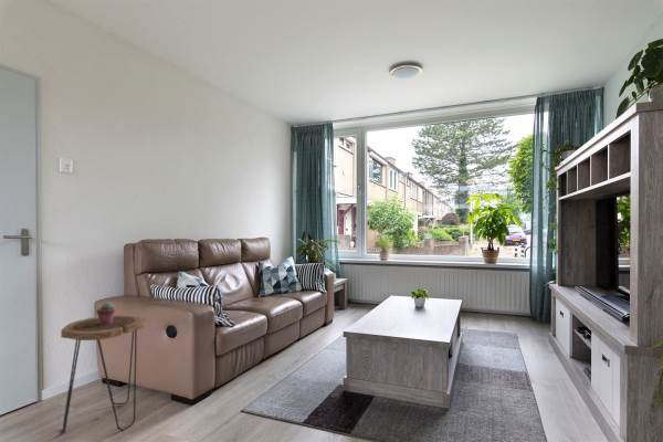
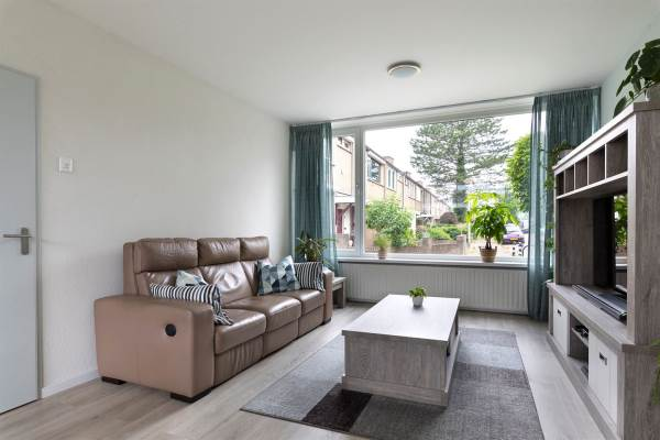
- side table [60,314,147,434]
- potted succulent [95,301,116,325]
